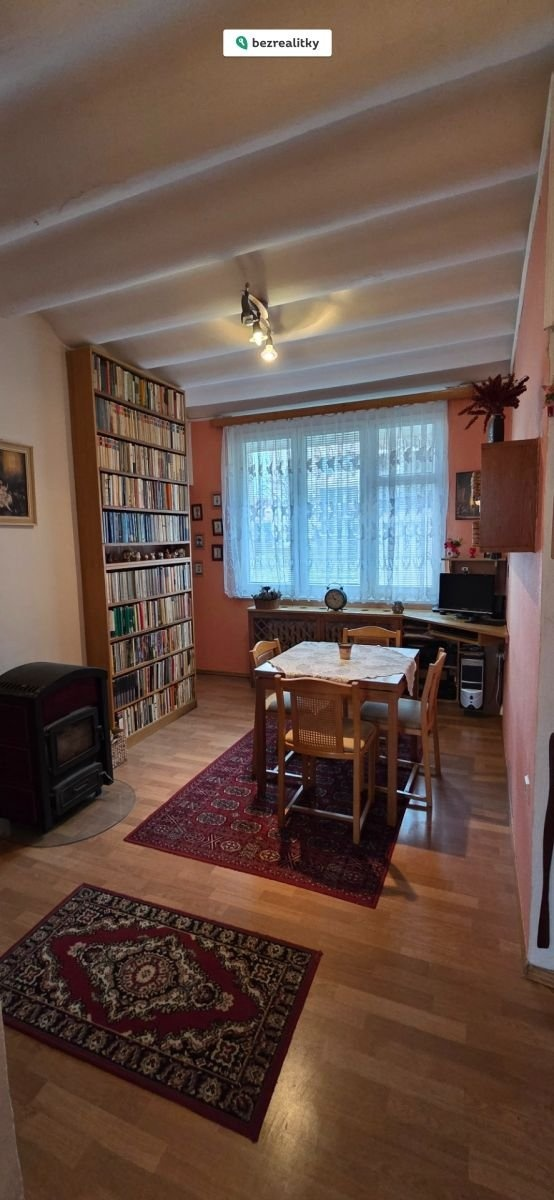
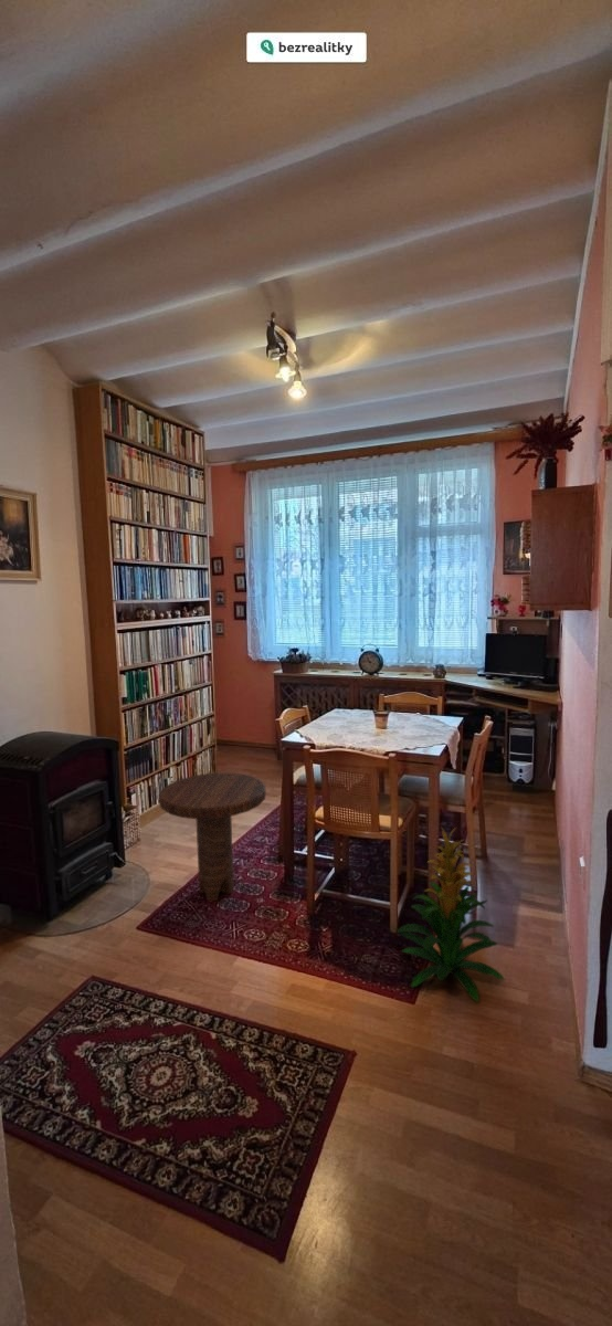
+ indoor plant [395,827,506,1003]
+ side table [158,772,266,902]
